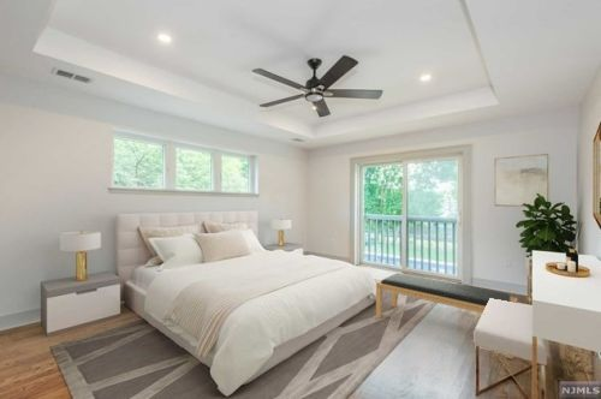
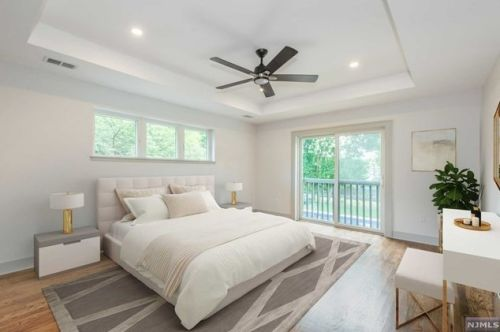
- bench [375,272,518,361]
